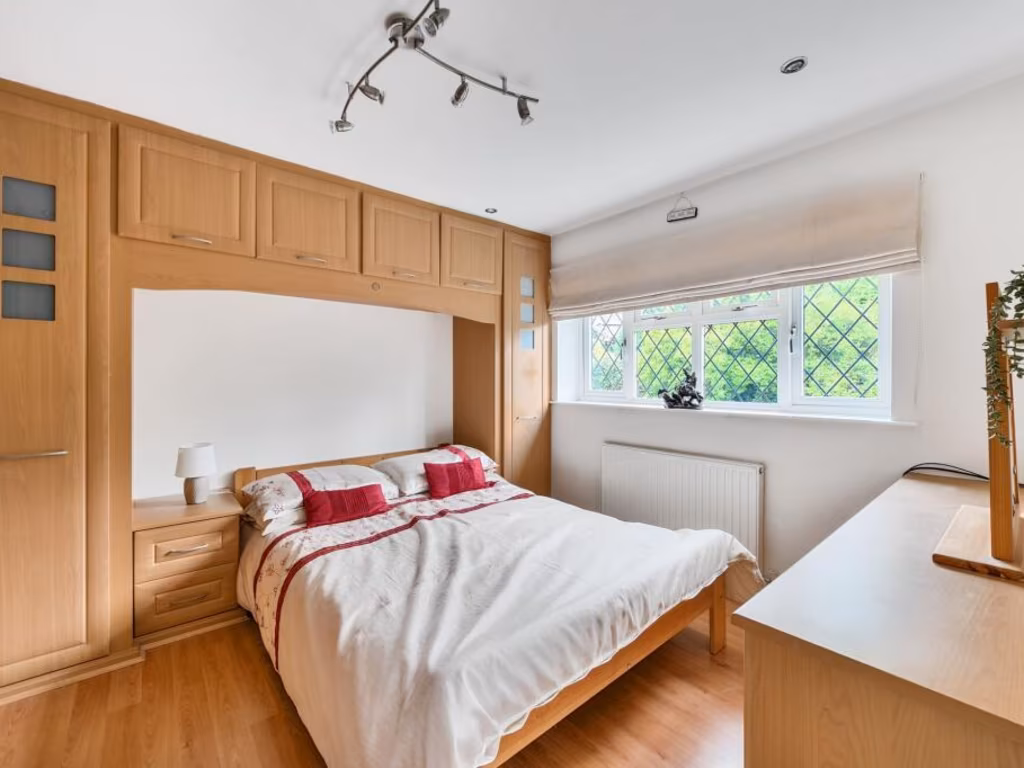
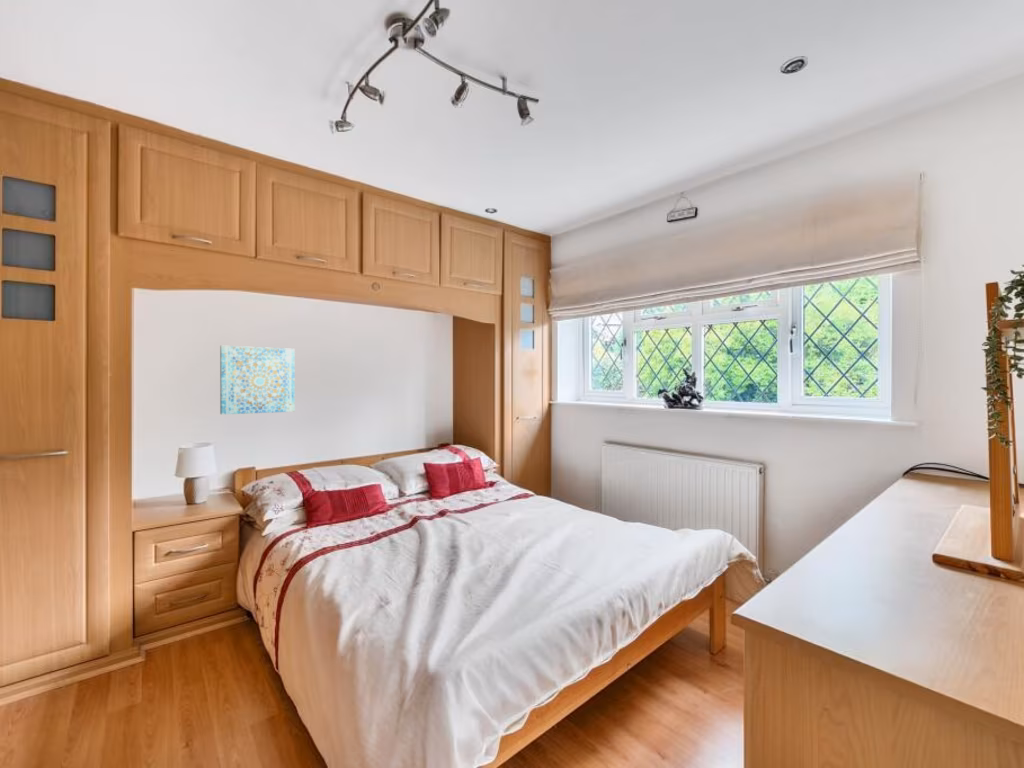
+ wall art [219,345,296,415]
